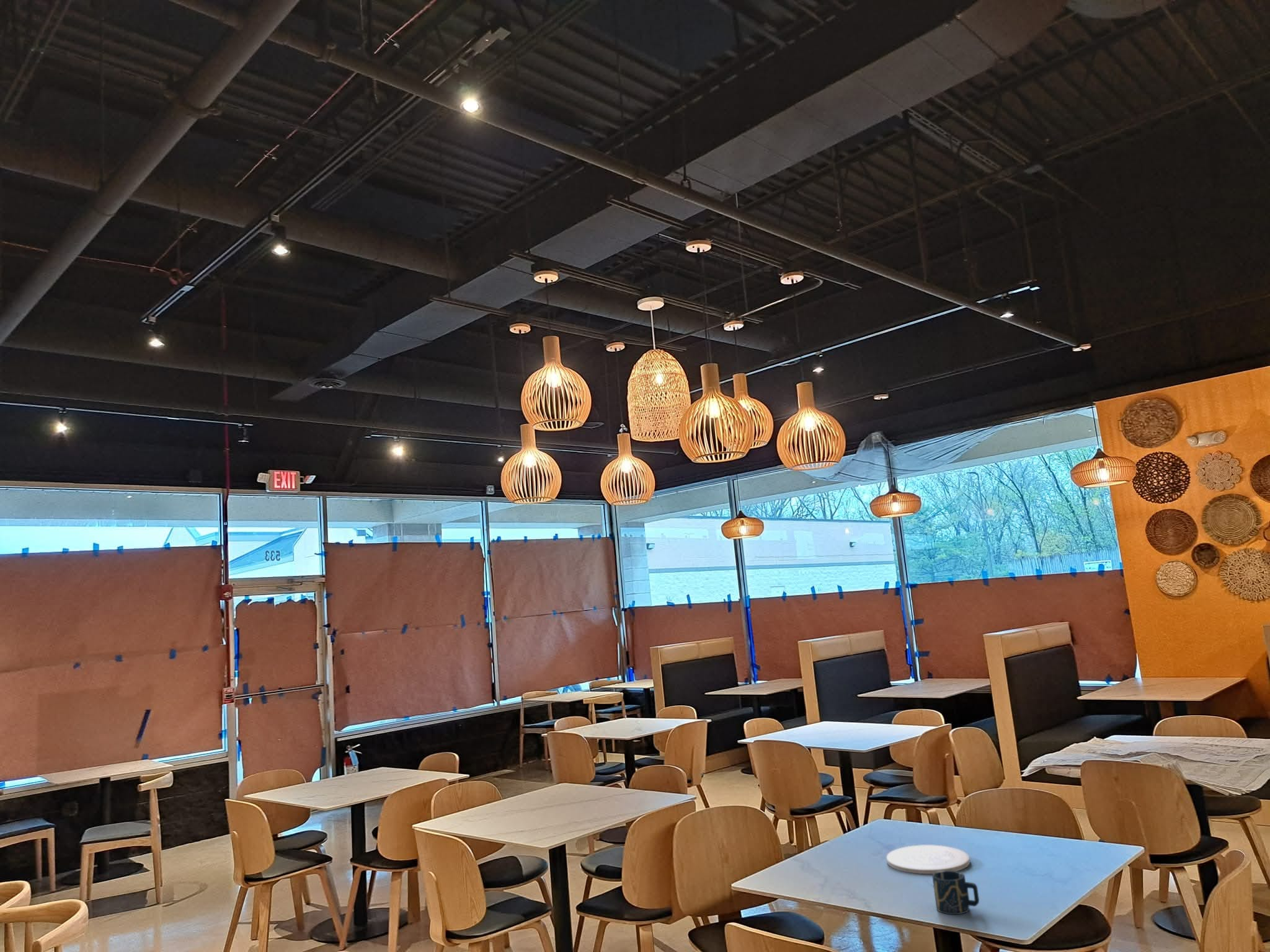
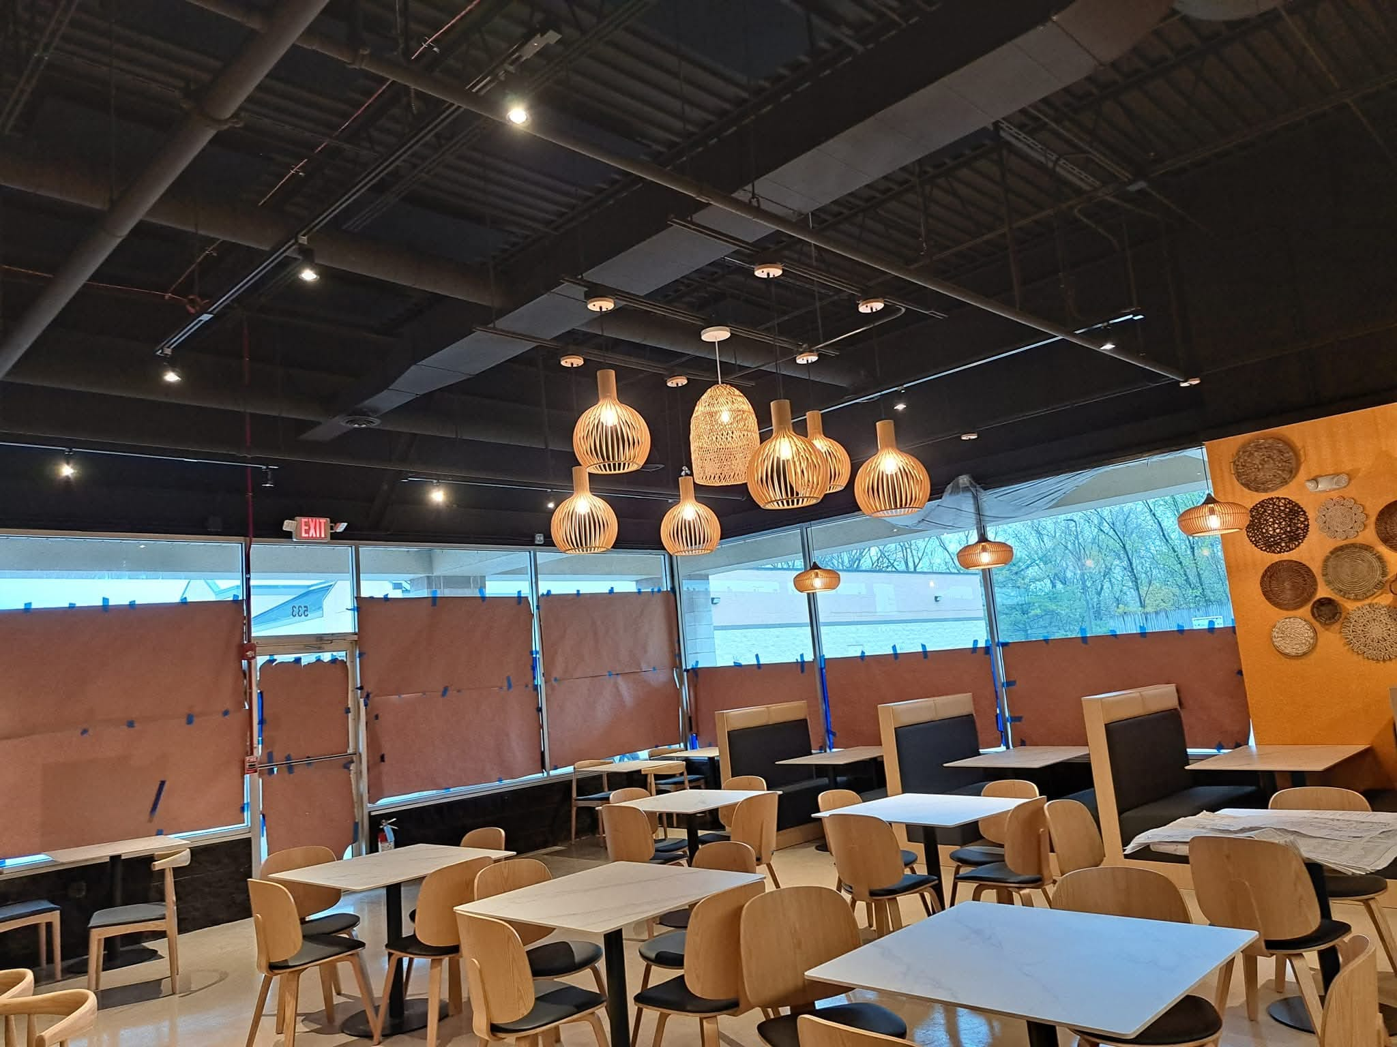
- cup [931,871,980,915]
- plate [886,844,970,875]
